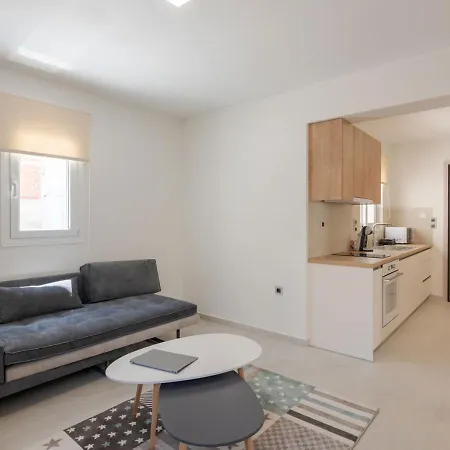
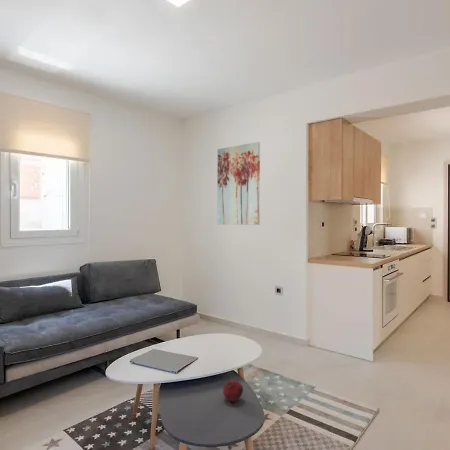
+ fruit [222,380,244,402]
+ wall art [216,141,261,226]
